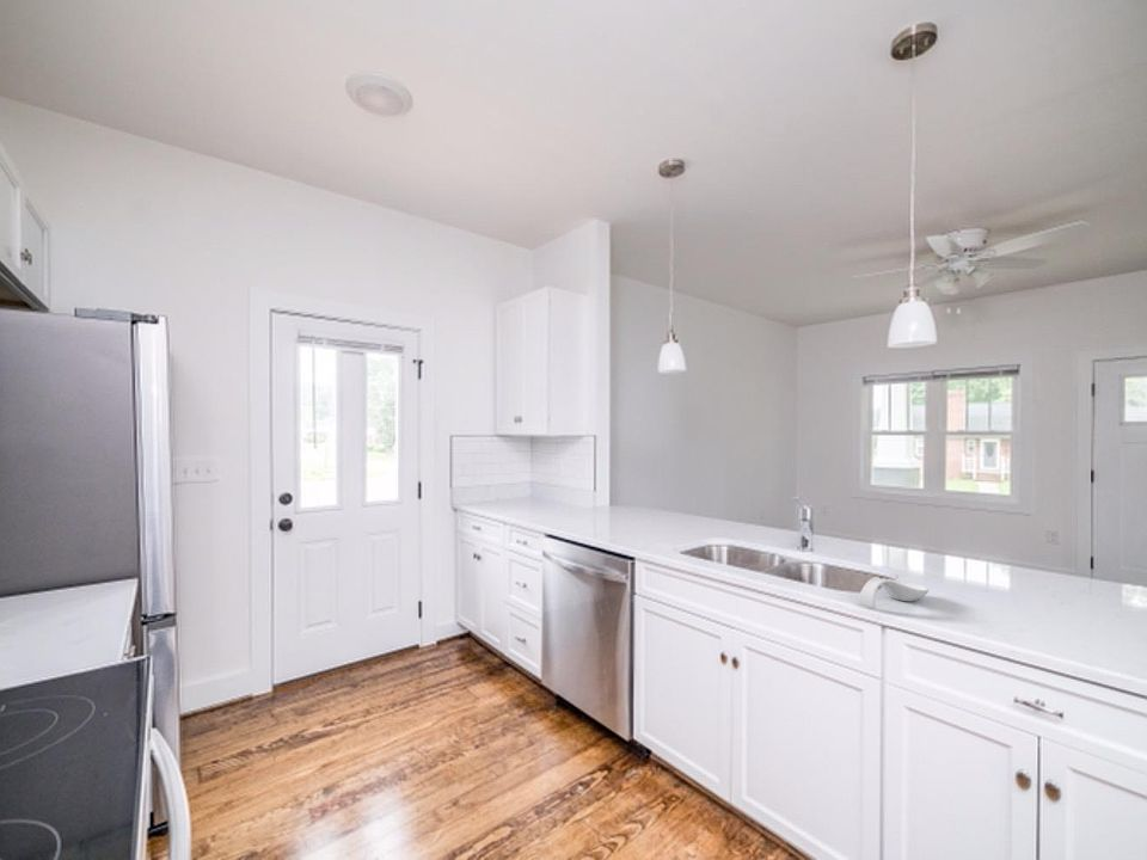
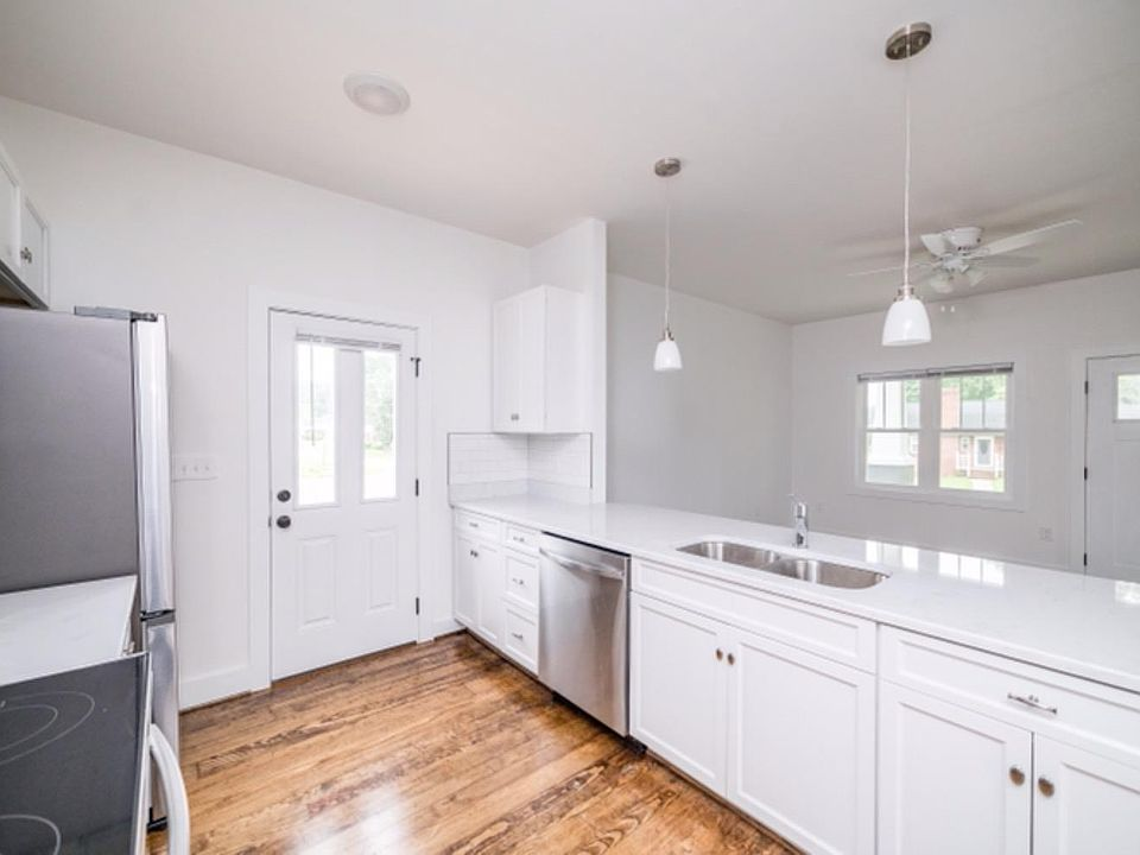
- spoon rest [857,576,930,610]
